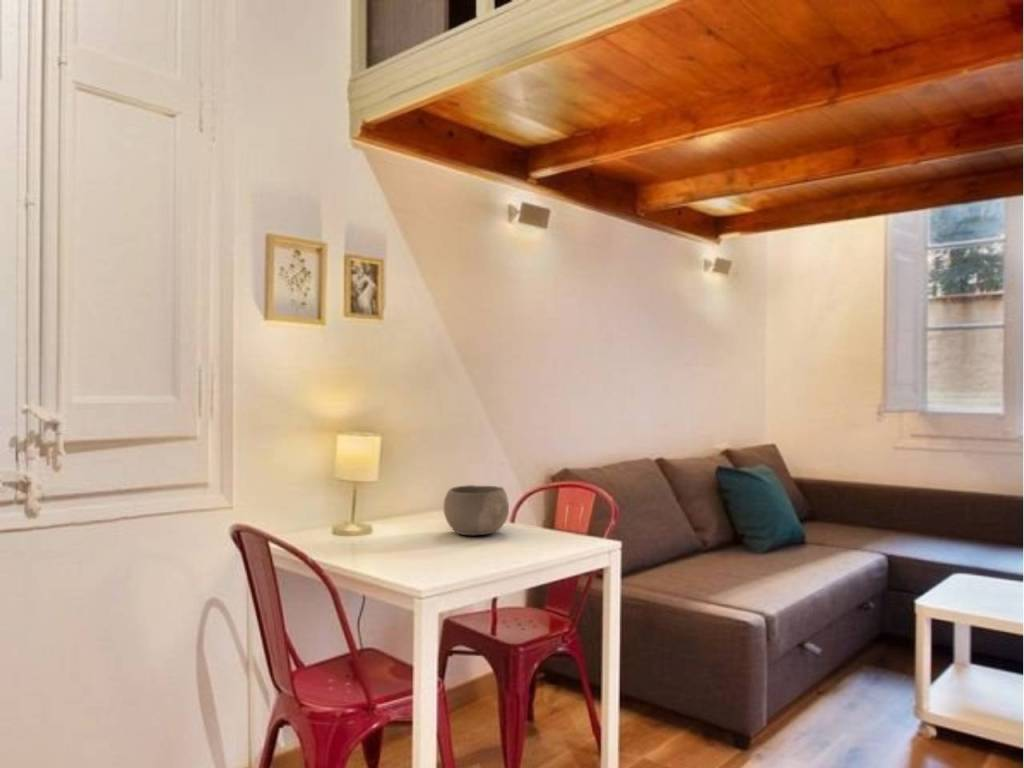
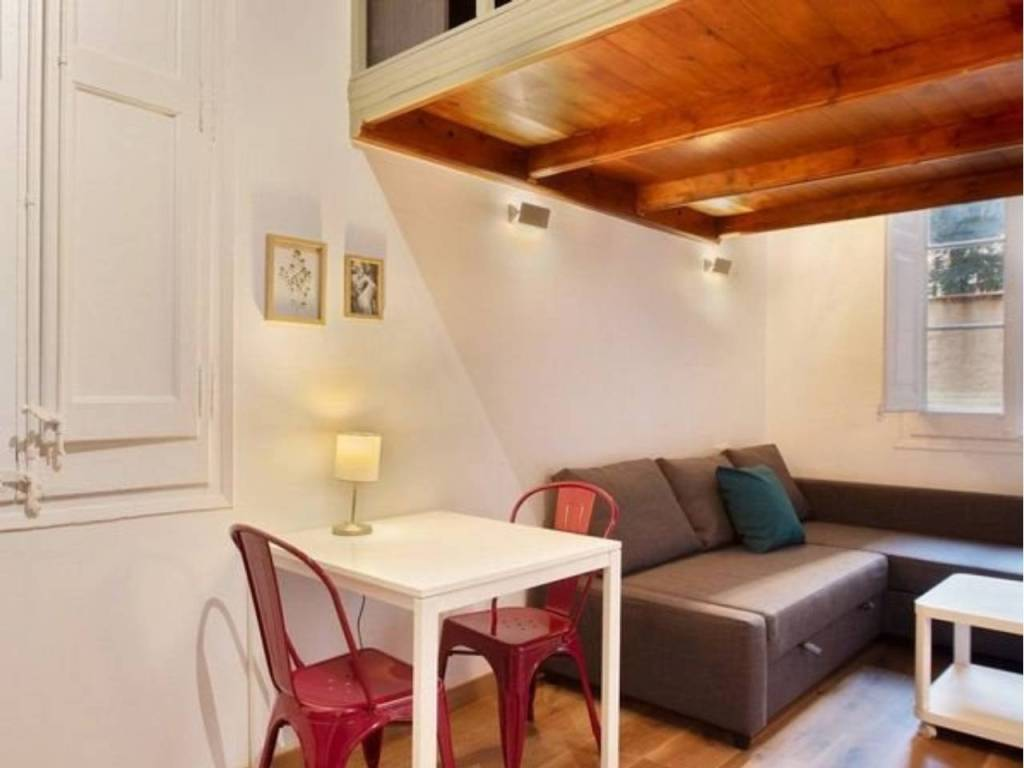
- bowl [443,484,510,537]
